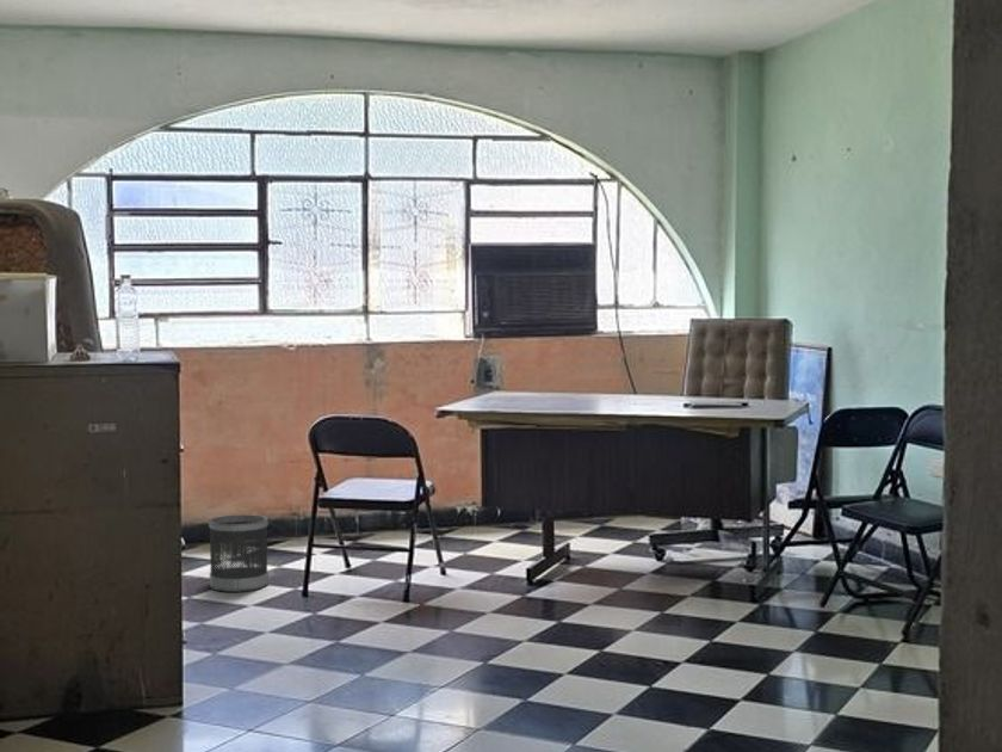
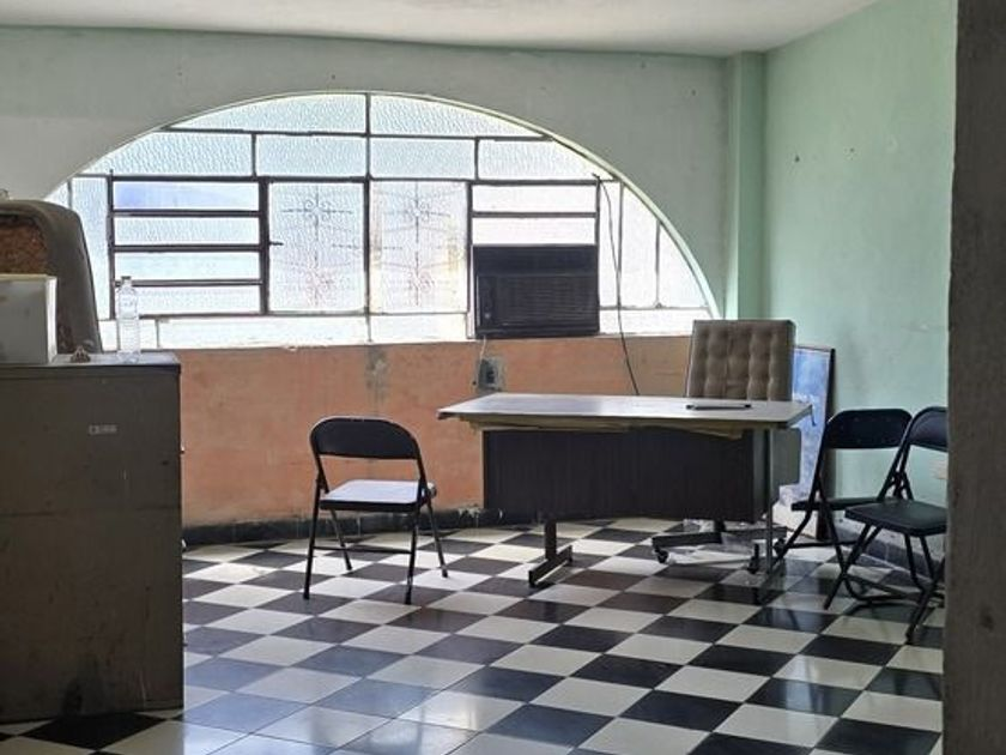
- wastebasket [208,513,270,593]
